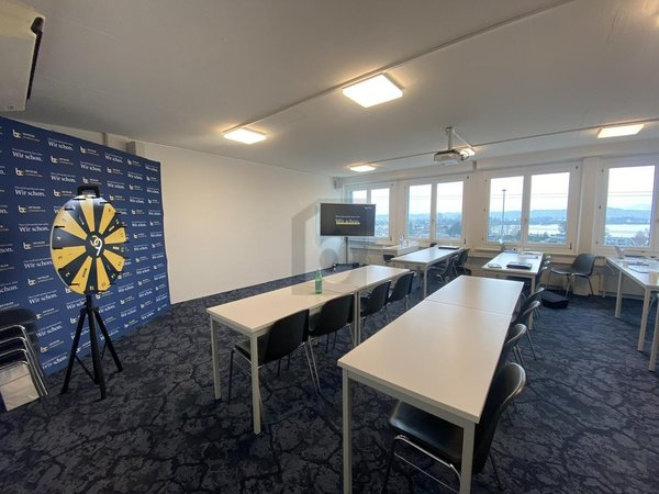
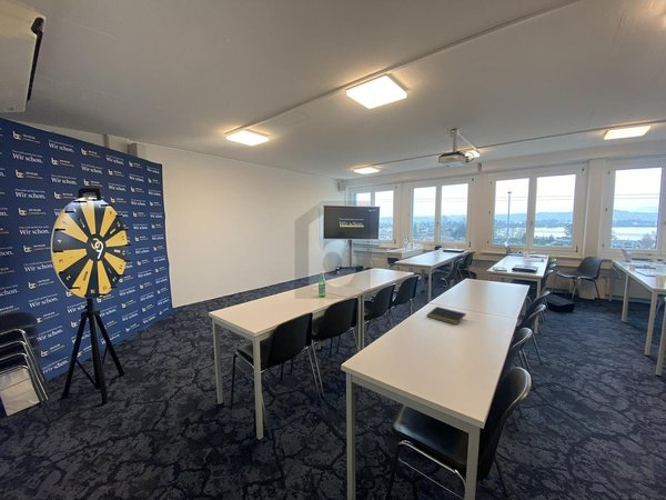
+ notepad [425,306,467,326]
